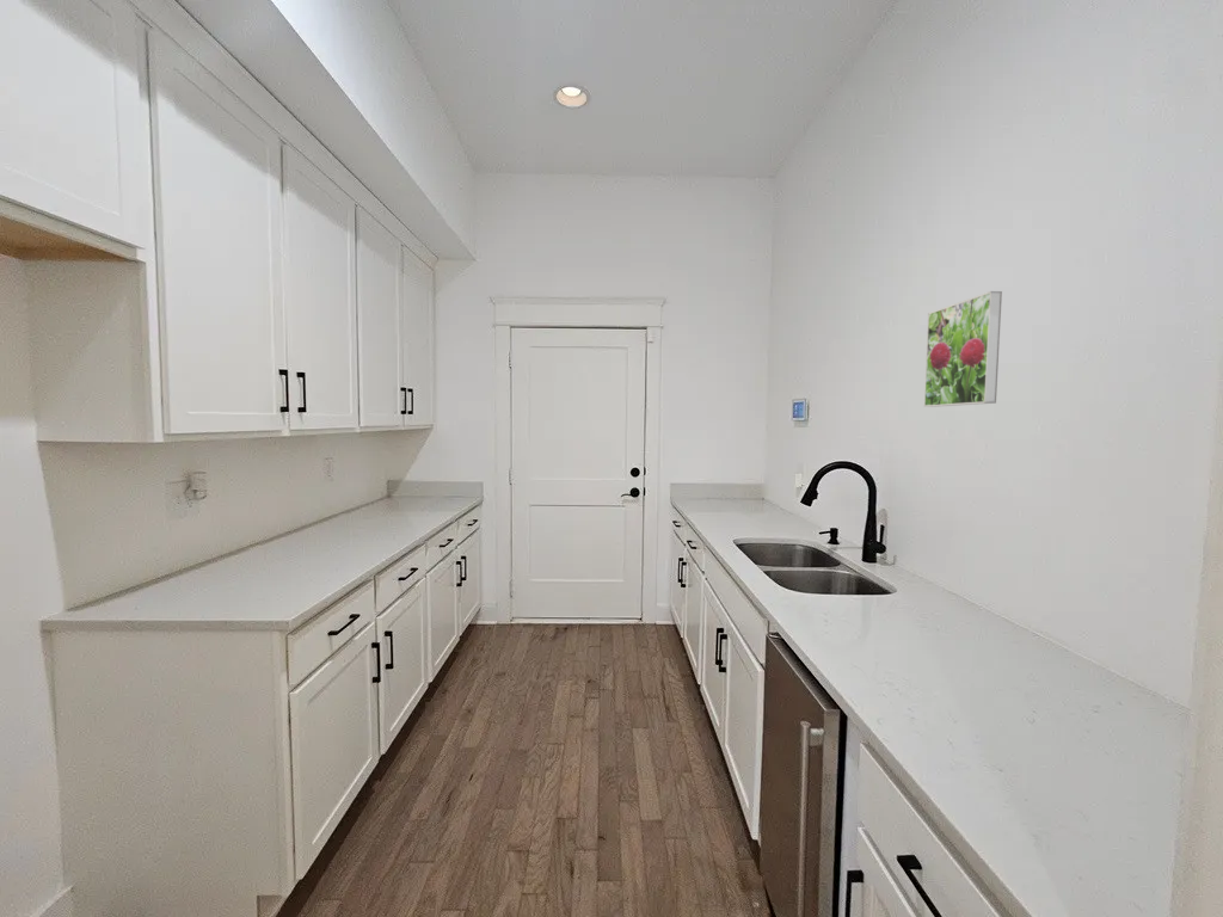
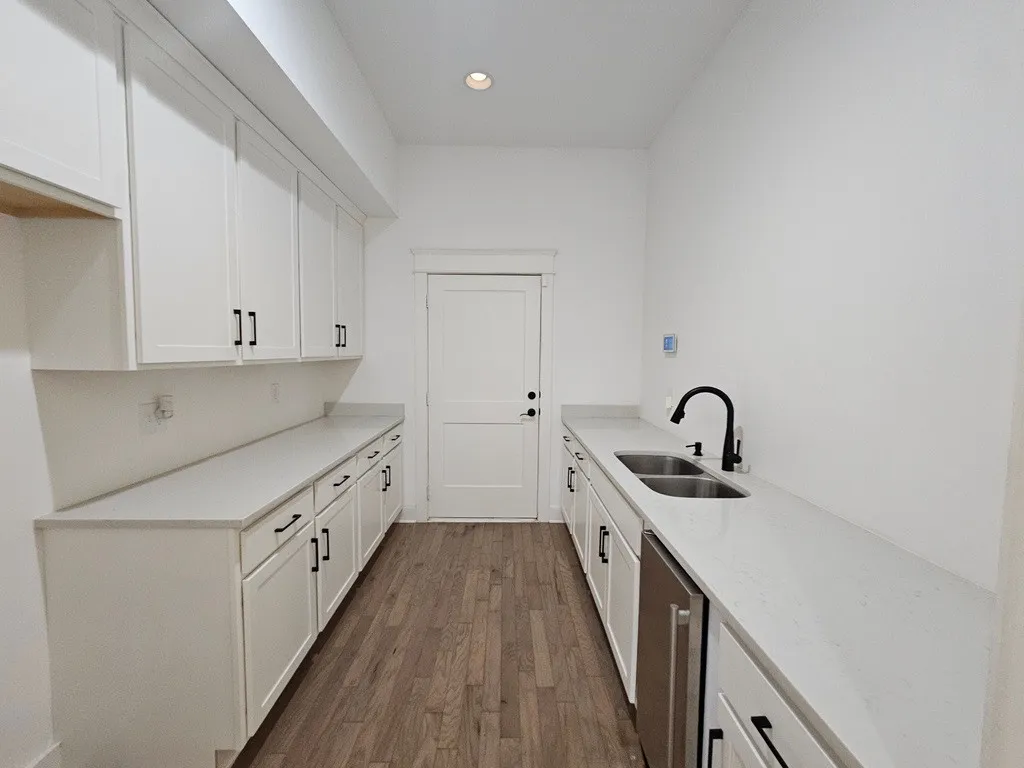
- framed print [923,290,1003,408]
